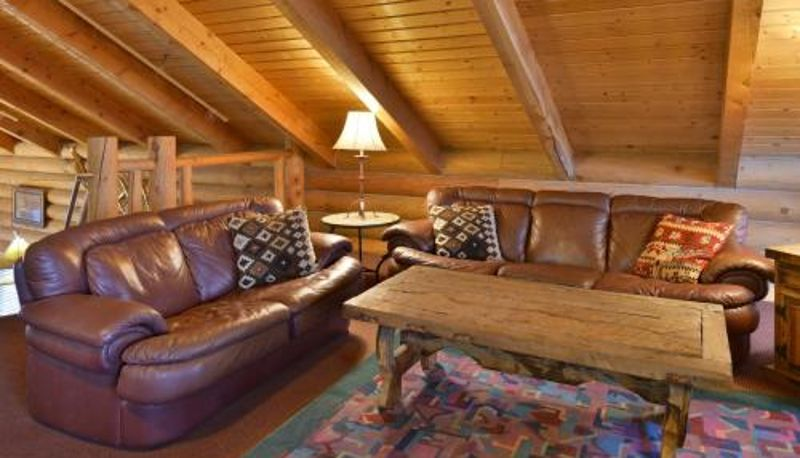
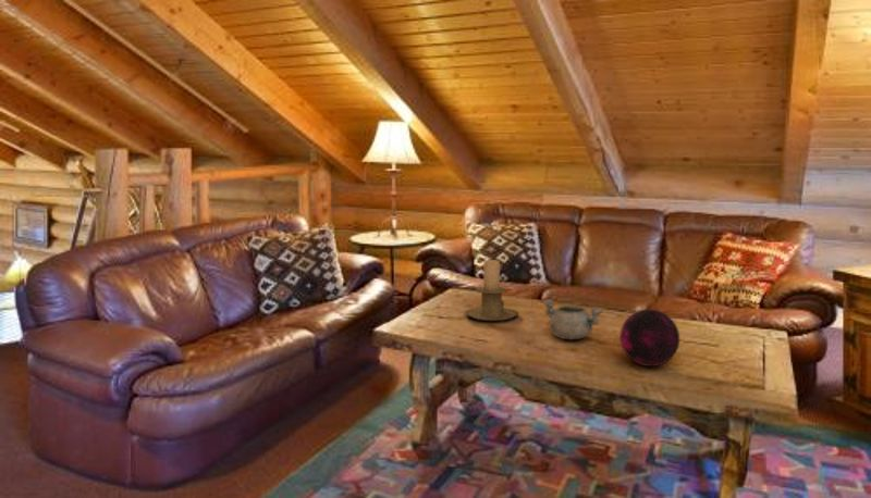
+ decorative bowl [541,298,604,340]
+ candle holder [464,259,519,322]
+ decorative orb [618,308,680,368]
